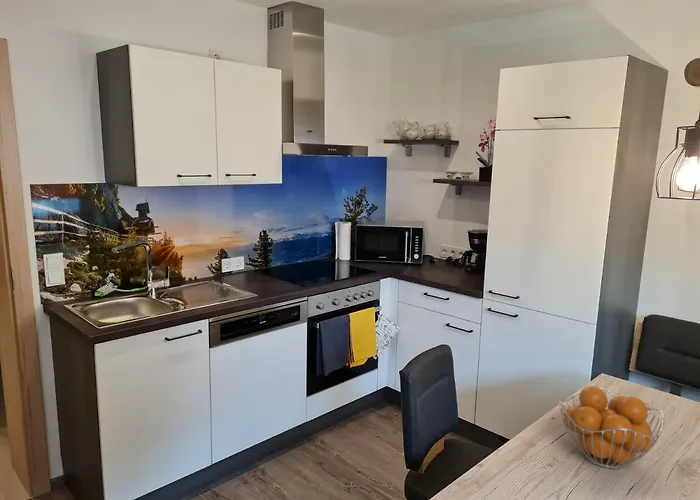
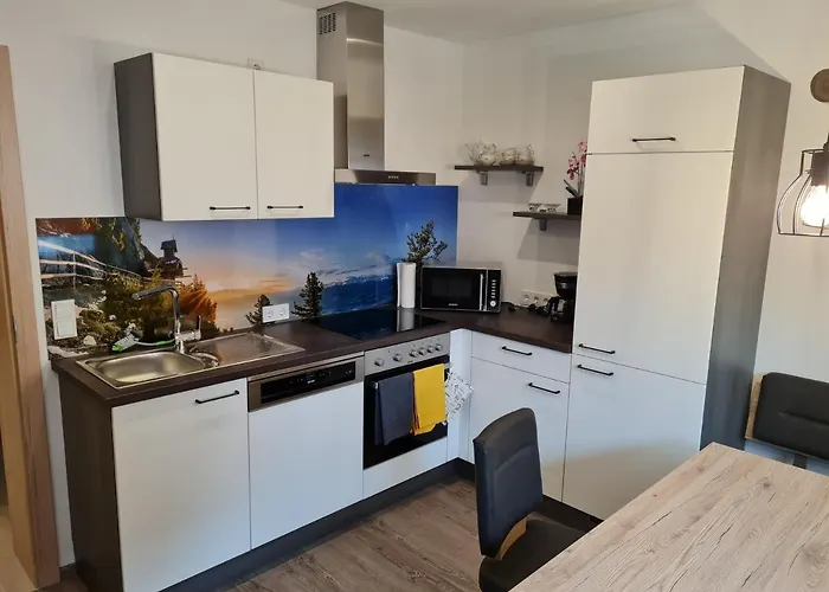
- fruit basket [558,385,665,470]
